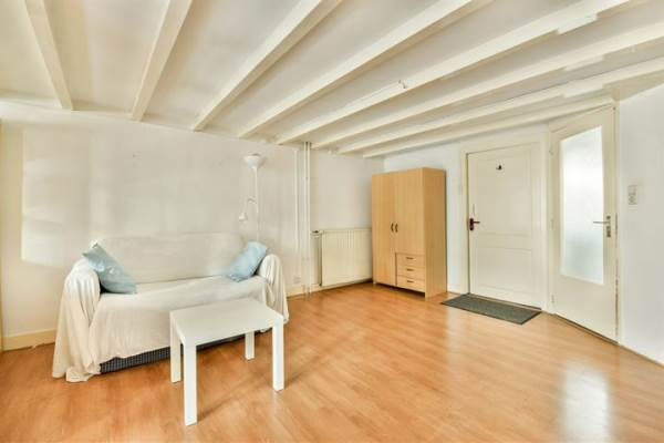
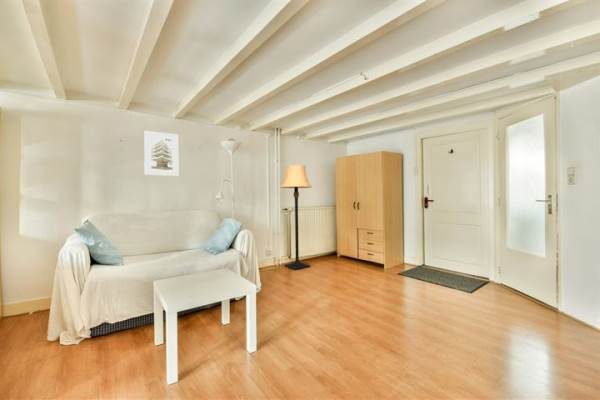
+ lamp [279,164,313,271]
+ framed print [143,130,180,177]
